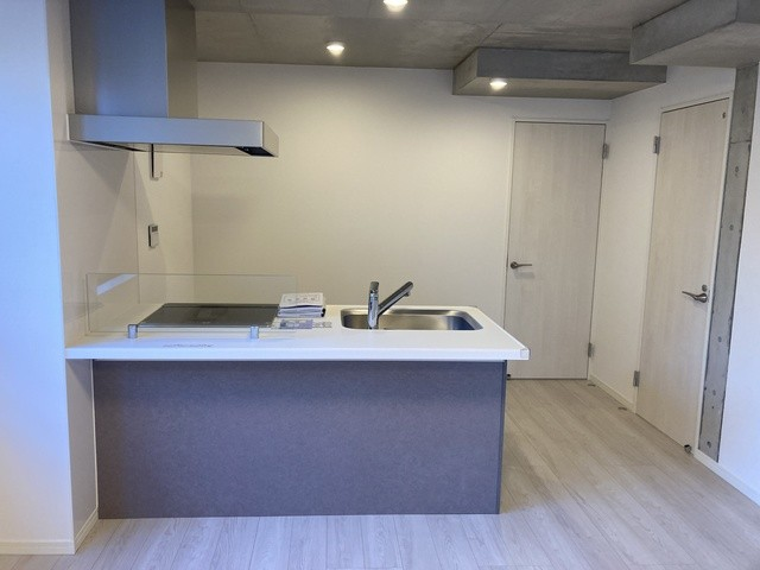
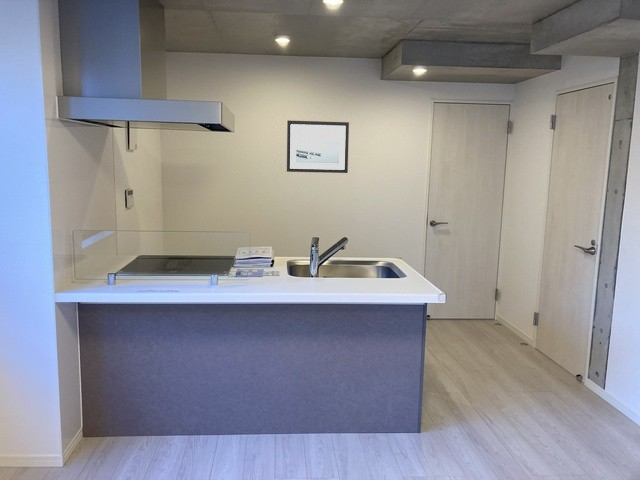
+ wall art [286,119,350,174]
